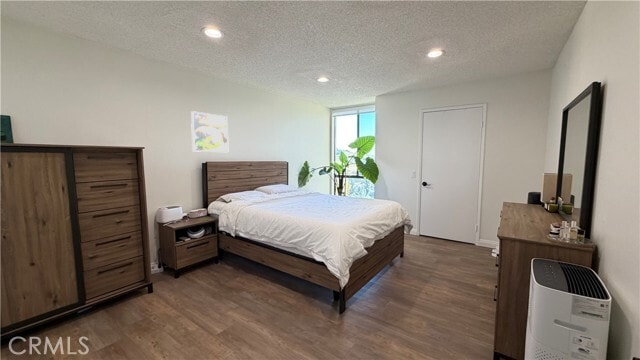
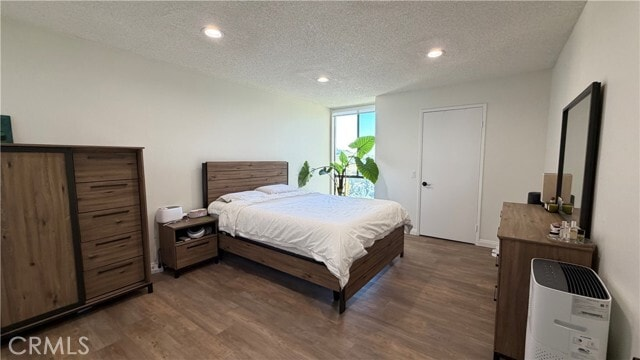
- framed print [190,110,229,153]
